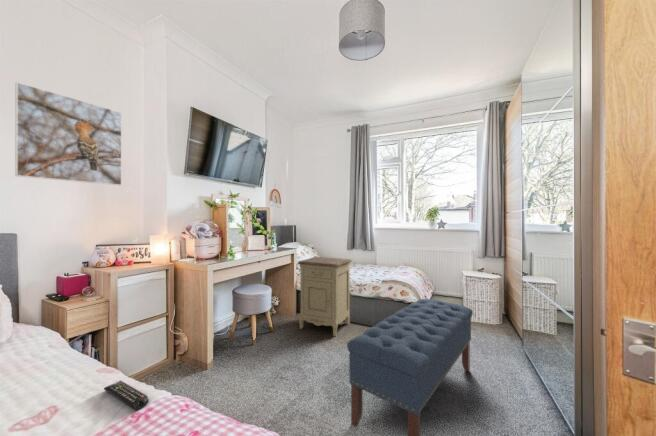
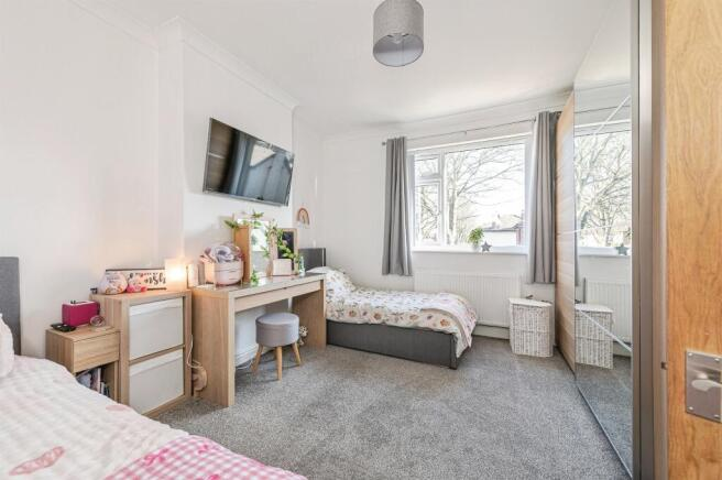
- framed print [14,81,123,186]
- remote control [103,379,150,411]
- nightstand [297,256,353,337]
- bench [346,298,474,436]
